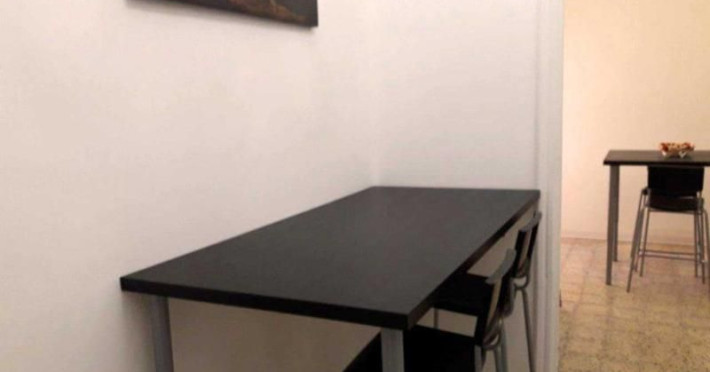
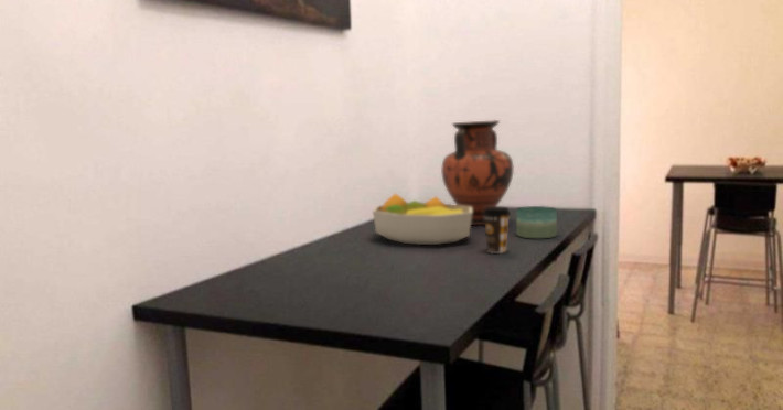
+ candle [515,205,558,239]
+ fruit bowl [372,193,472,246]
+ coffee cup [482,206,512,255]
+ vase [440,119,515,226]
